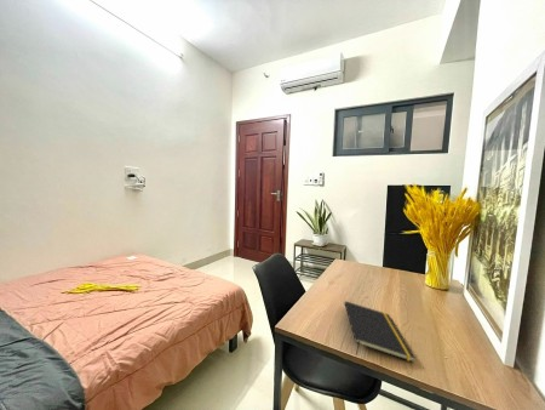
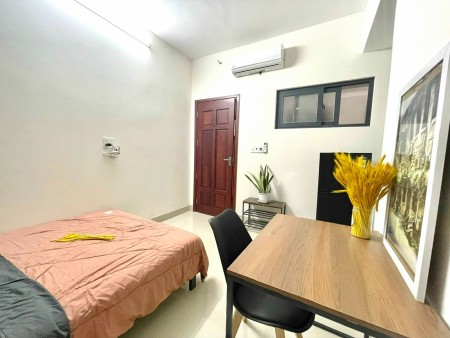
- notepad [343,300,417,364]
